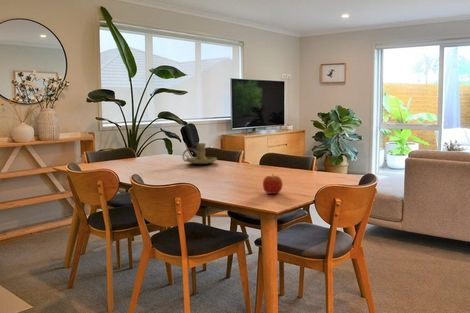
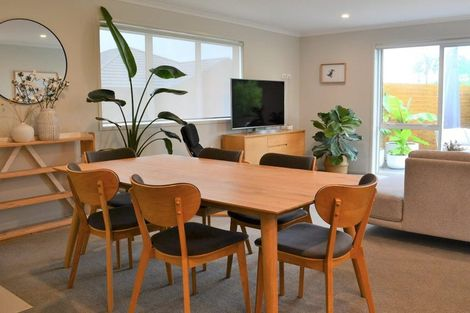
- candle holder [182,142,218,165]
- apple [262,173,284,195]
